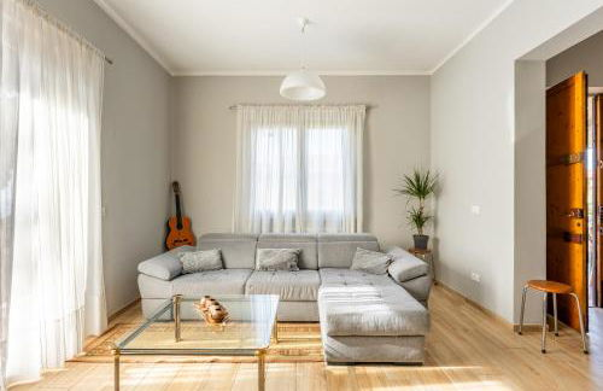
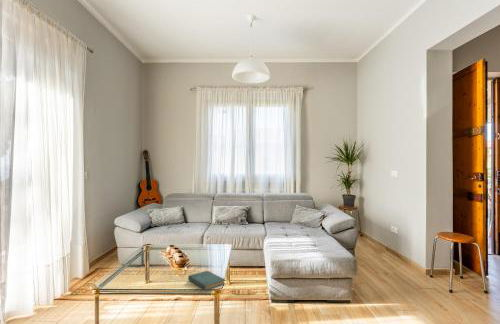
+ book [187,270,227,291]
